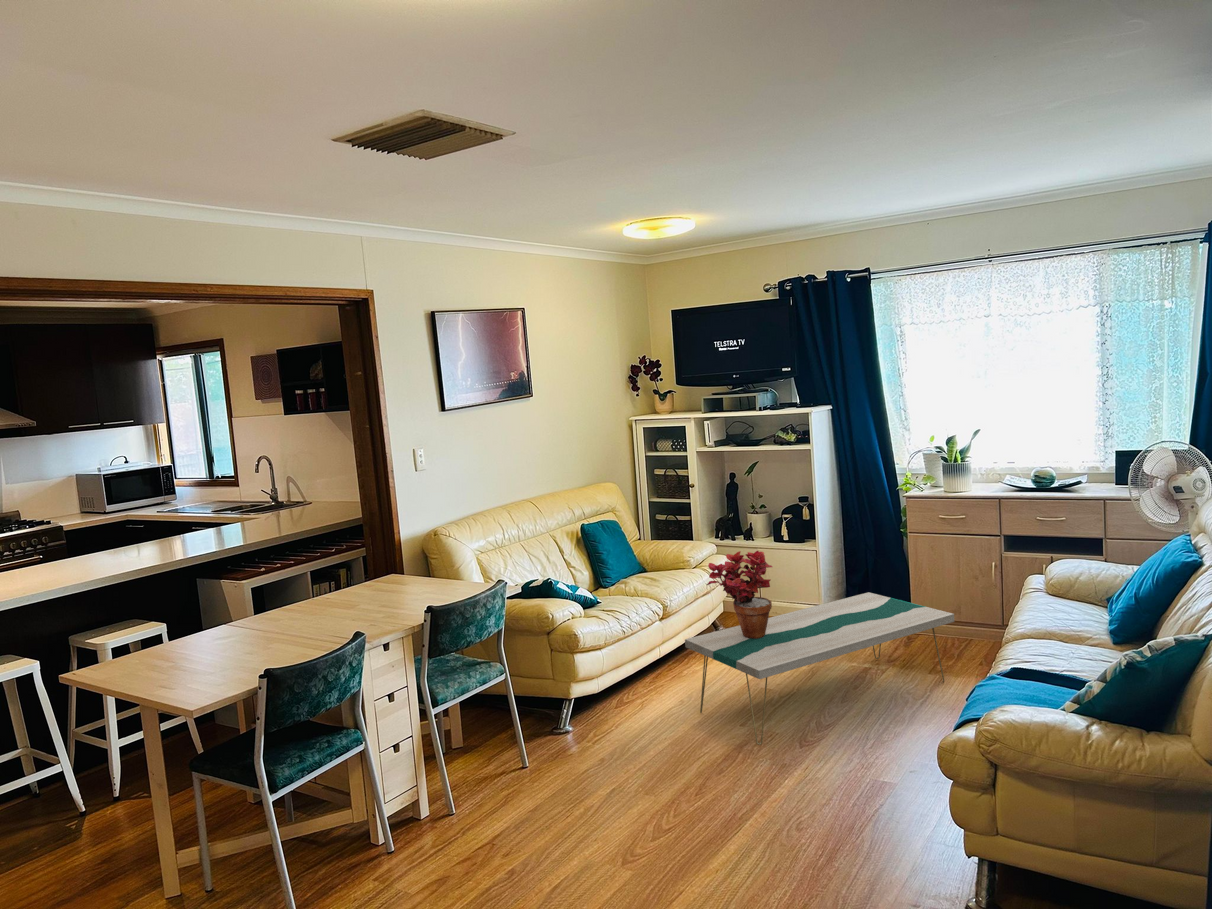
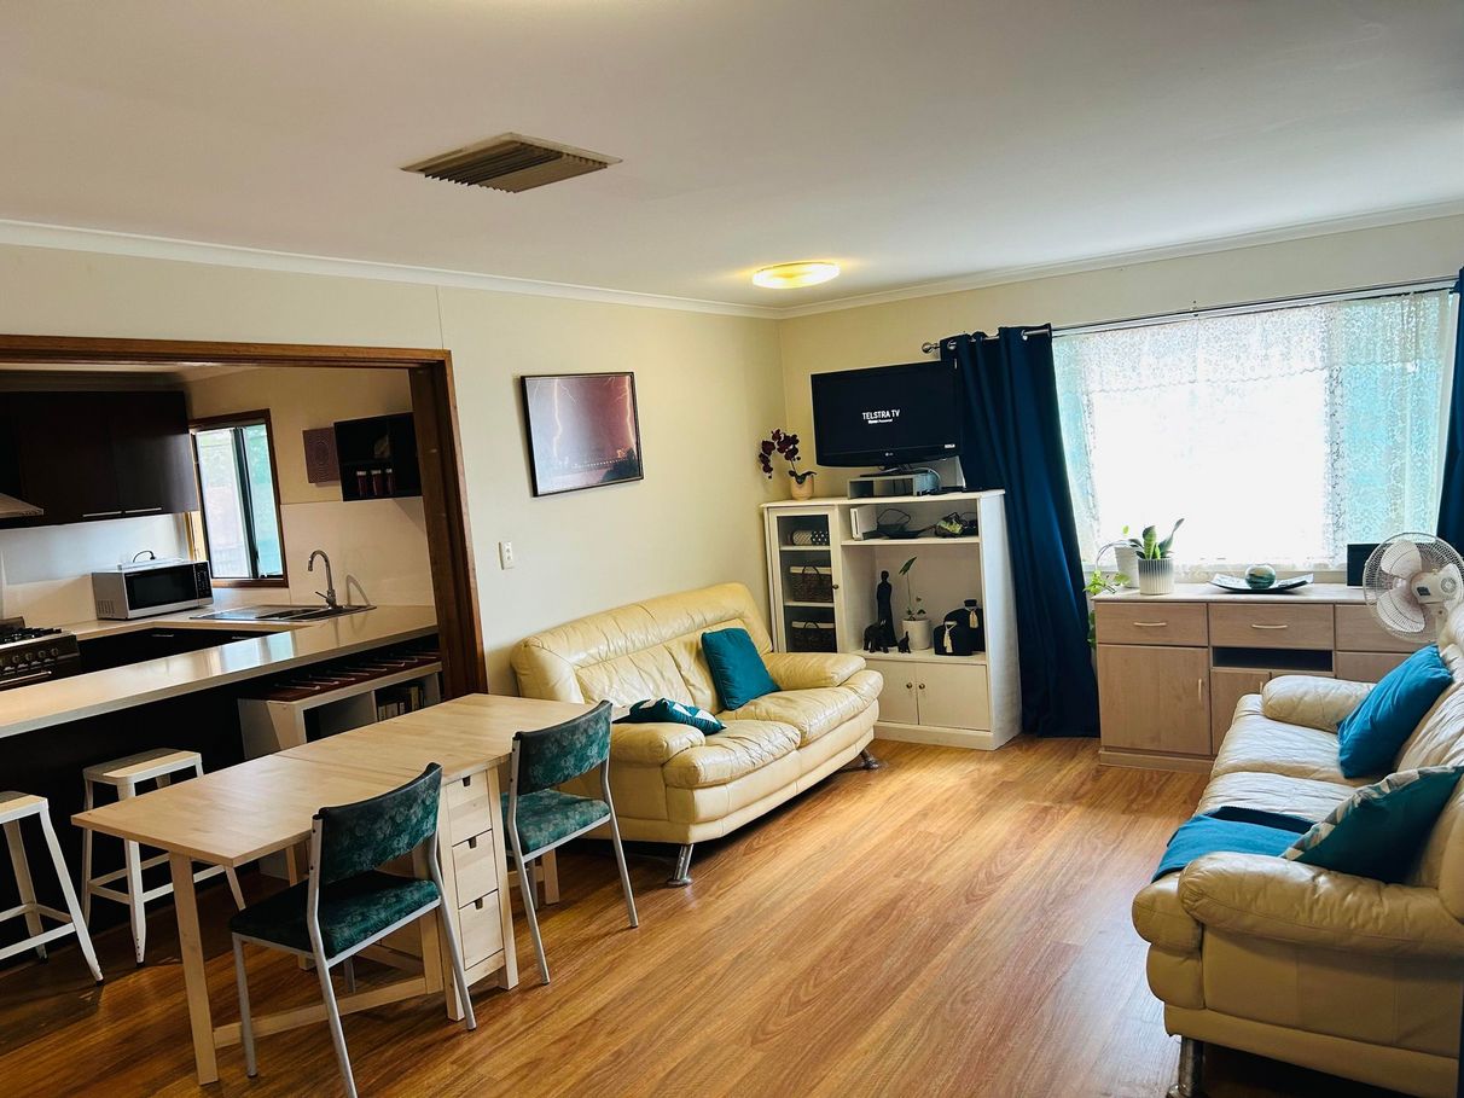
- coffee table [684,591,955,746]
- potted plant [706,550,773,639]
